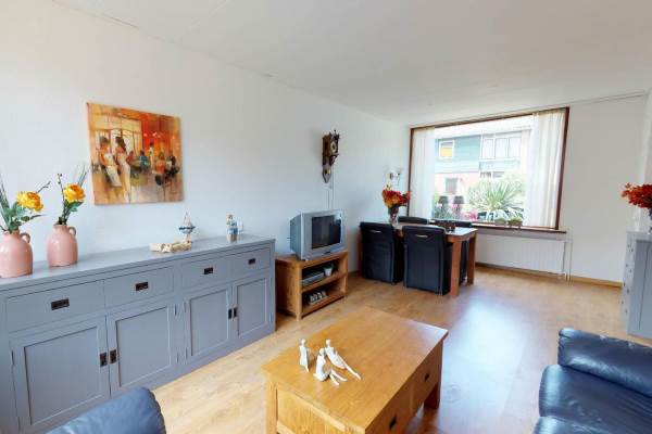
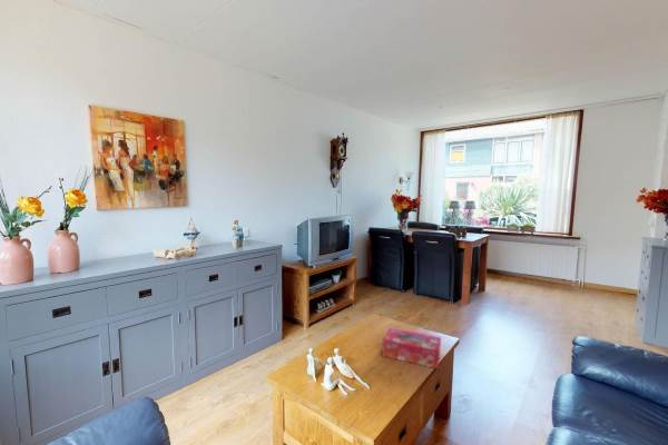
+ tissue box [381,327,442,369]
